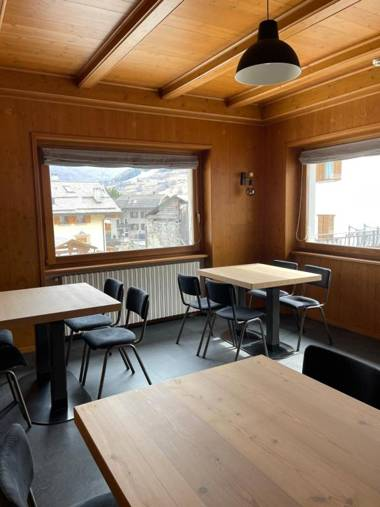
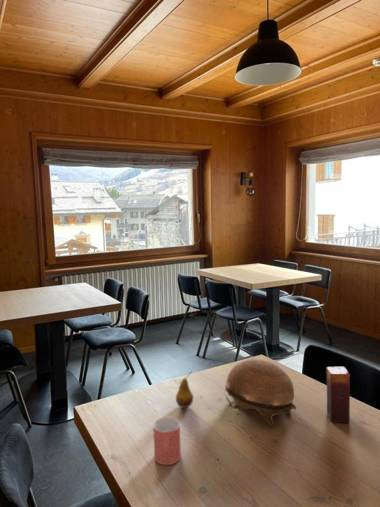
+ fruit [175,370,194,409]
+ decorative bowl [224,358,297,428]
+ candle [325,366,351,424]
+ cup [152,416,182,466]
